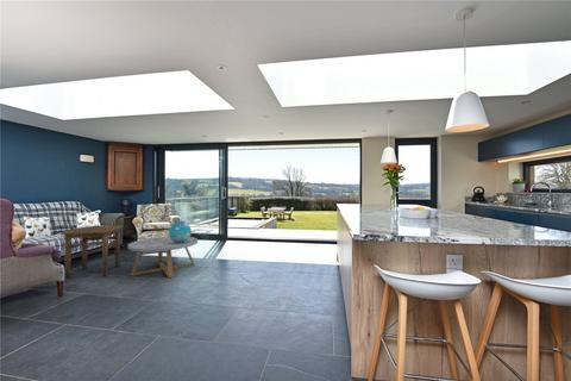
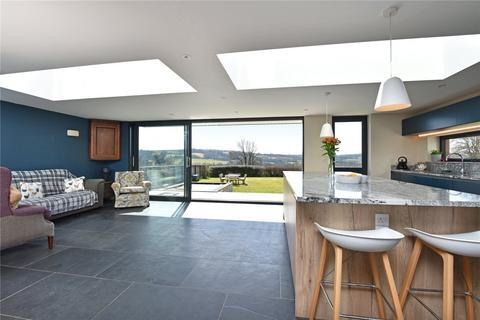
- decorative globe [168,220,193,243]
- coffee table [127,236,199,279]
- side table [59,224,124,280]
